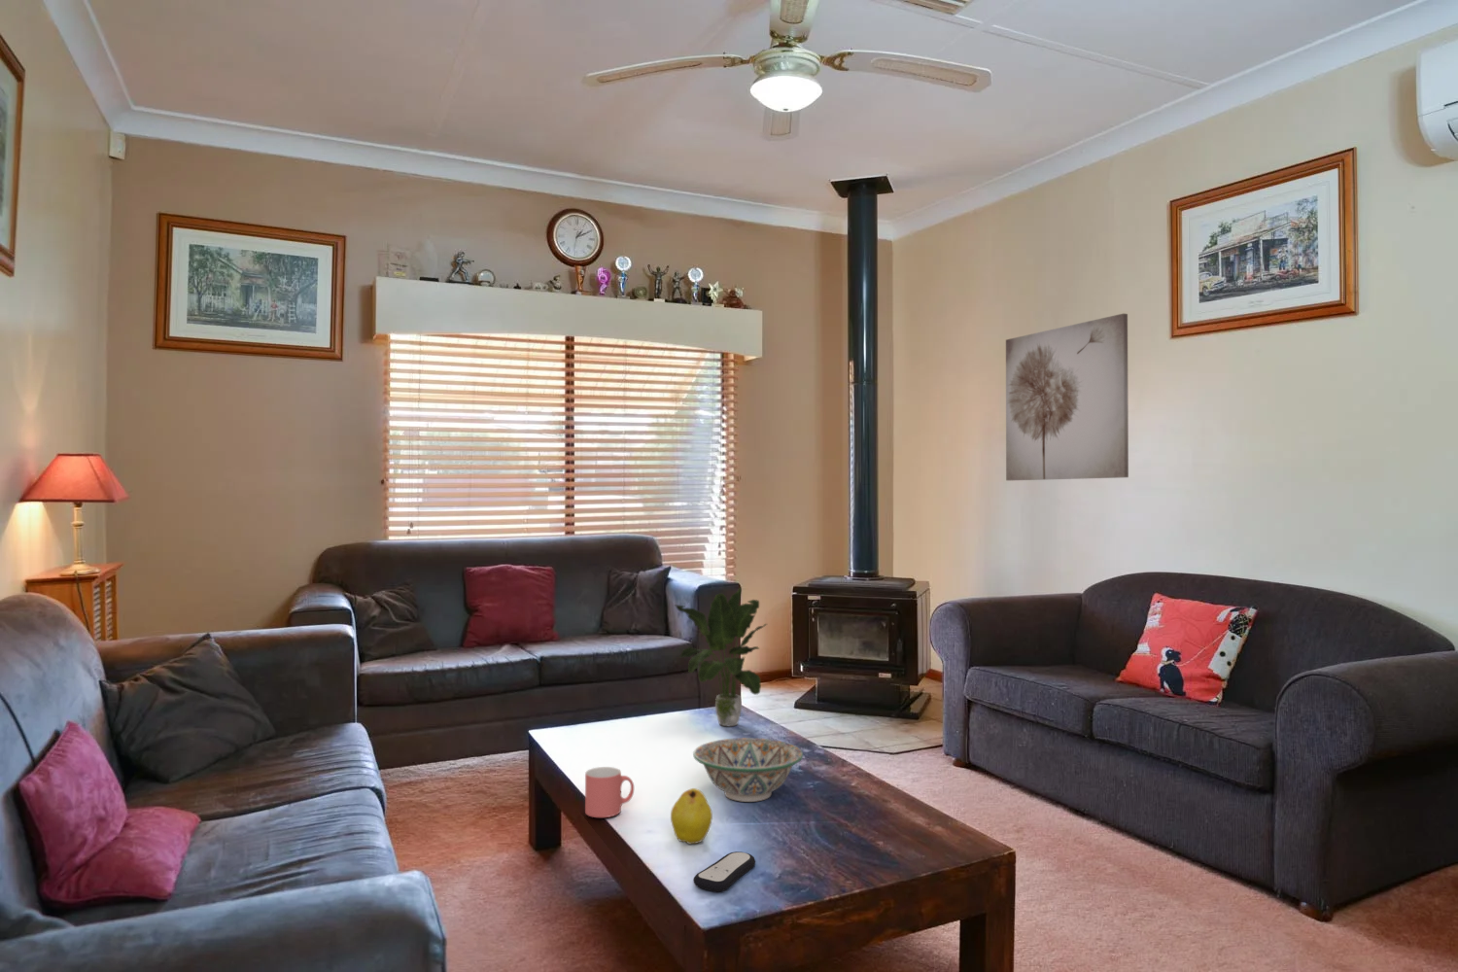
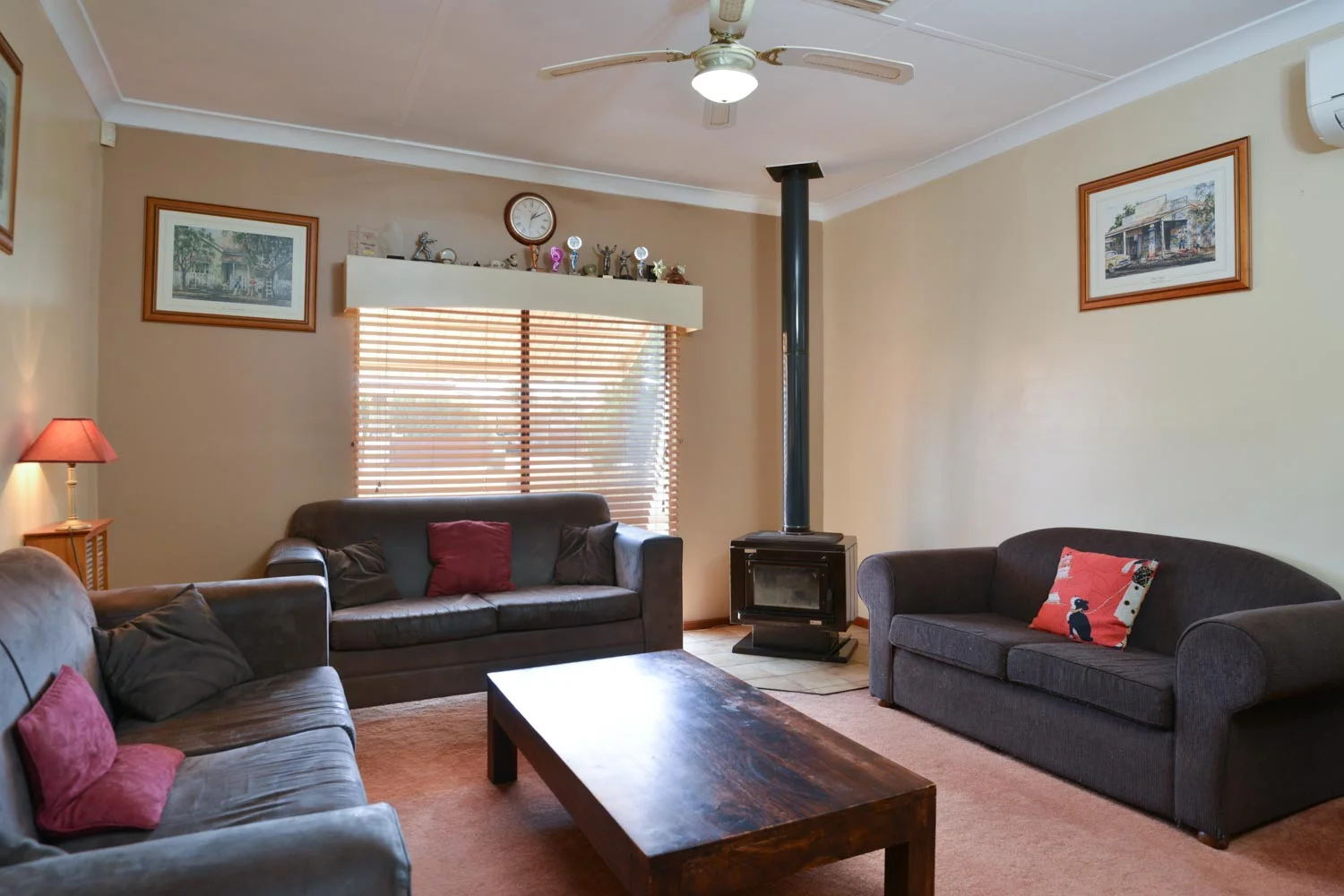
- wall art [1005,314,1129,482]
- potted plant [675,586,768,727]
- remote control [692,850,756,893]
- mug [584,766,635,818]
- fruit [669,788,714,845]
- decorative bowl [692,737,804,803]
